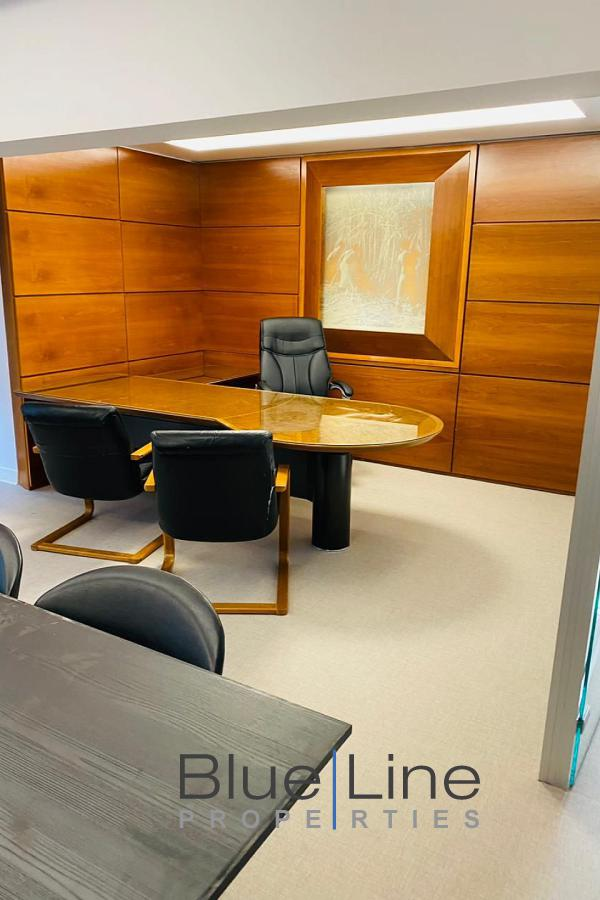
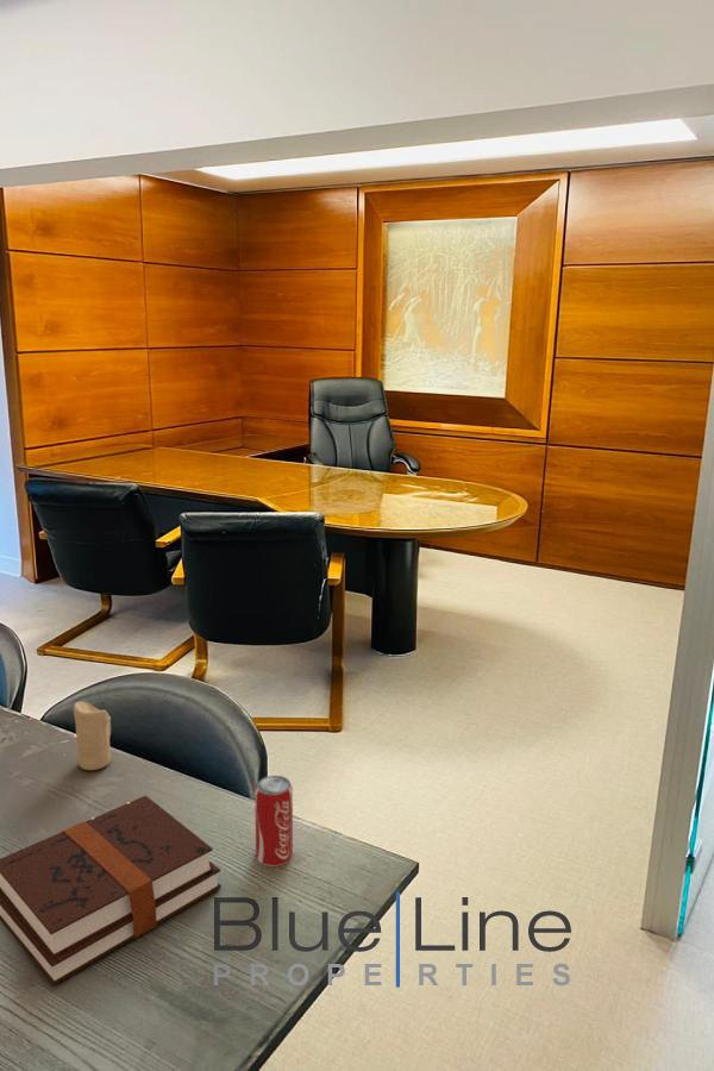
+ candle [73,701,112,771]
+ hardback book [0,795,223,987]
+ beverage can [253,775,294,868]
